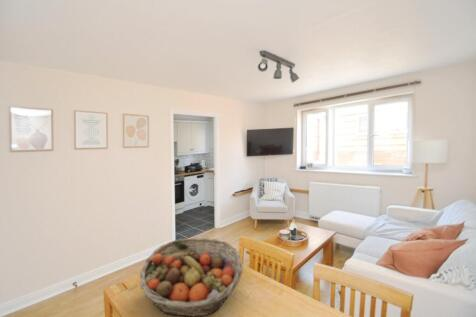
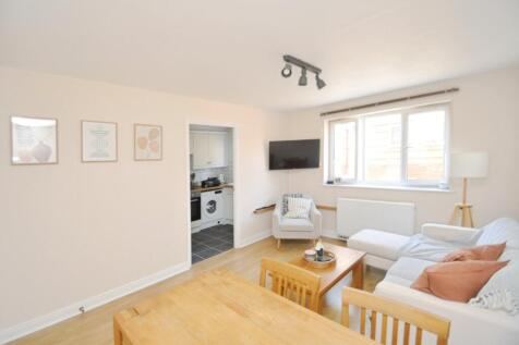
- fruit basket [139,237,244,317]
